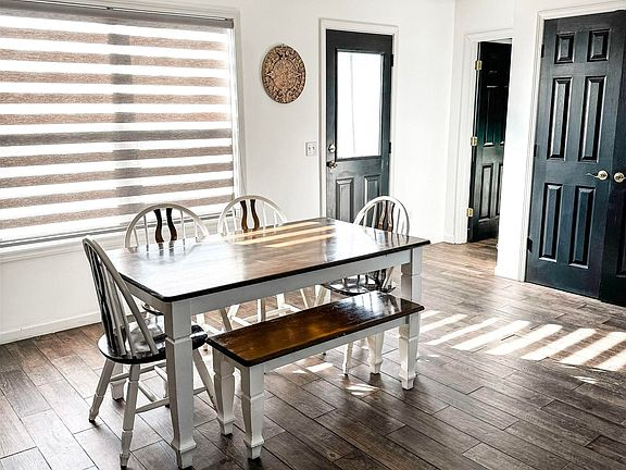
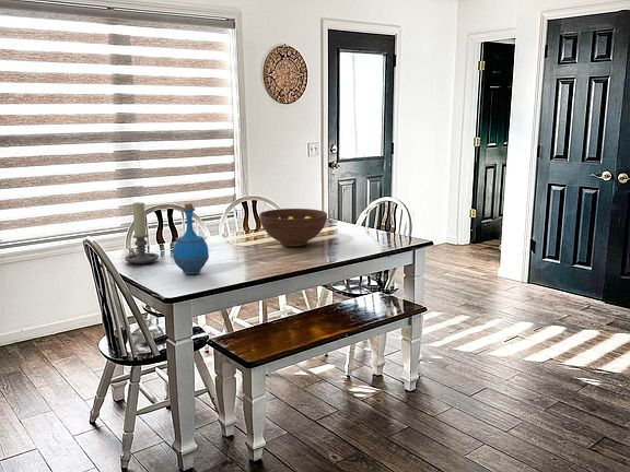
+ fruit bowl [258,208,328,248]
+ bottle [172,202,210,275]
+ candle holder [124,201,160,266]
